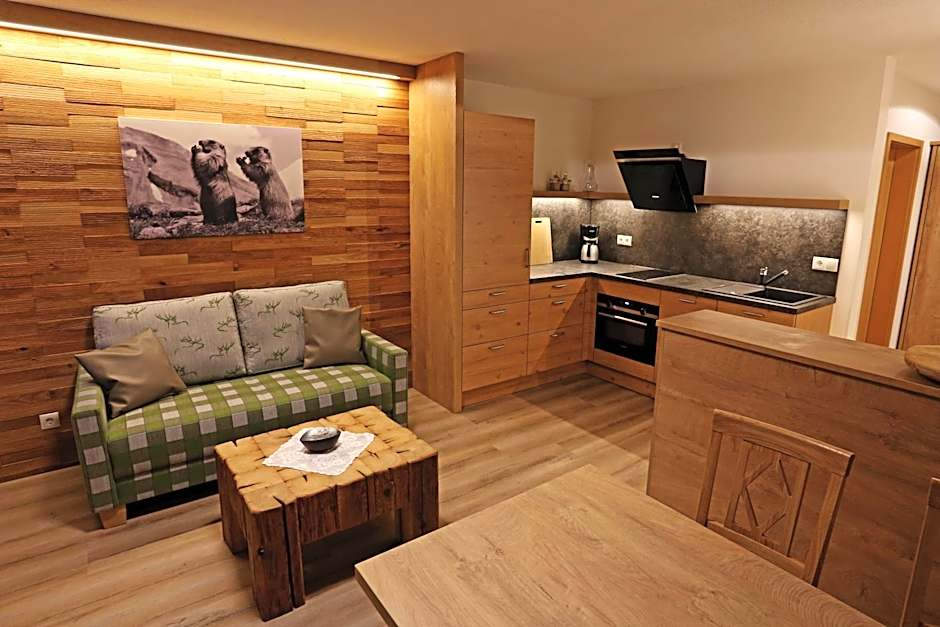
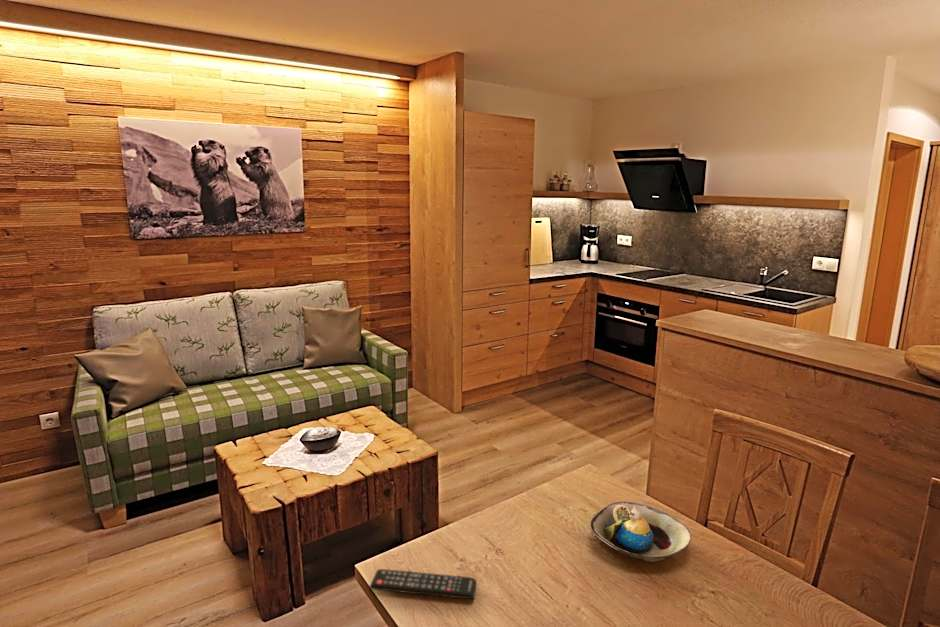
+ remote control [368,568,478,600]
+ decorative bowl [589,501,693,563]
